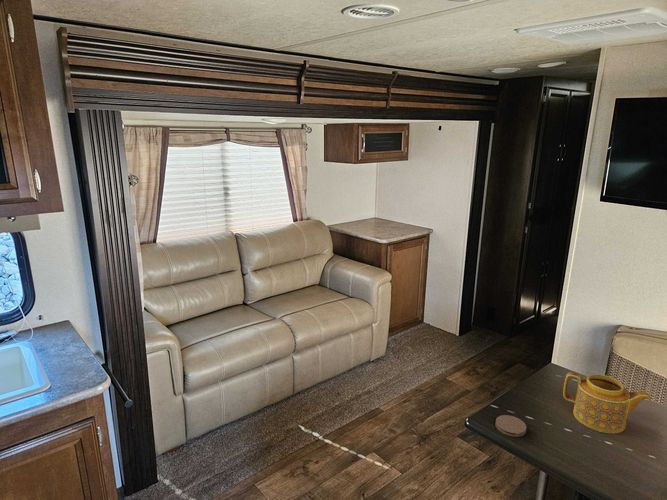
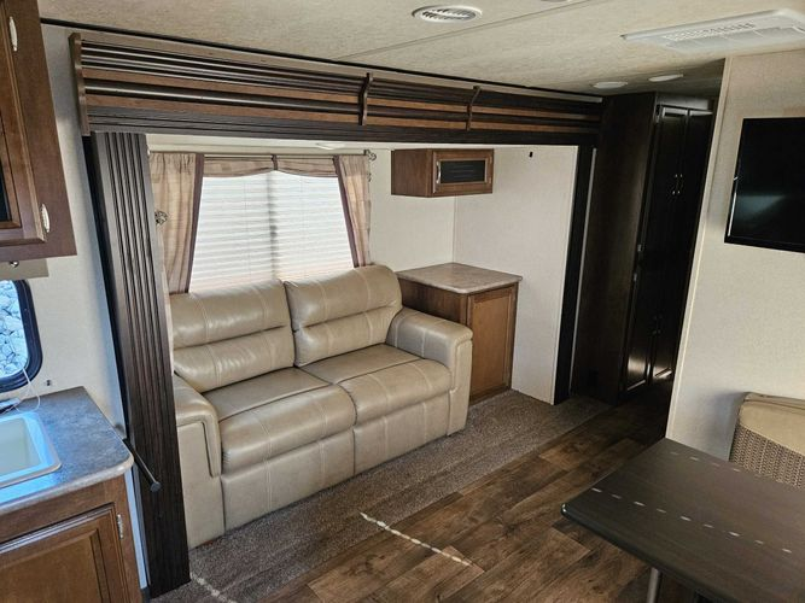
- coaster [494,414,527,438]
- teapot [562,371,652,434]
